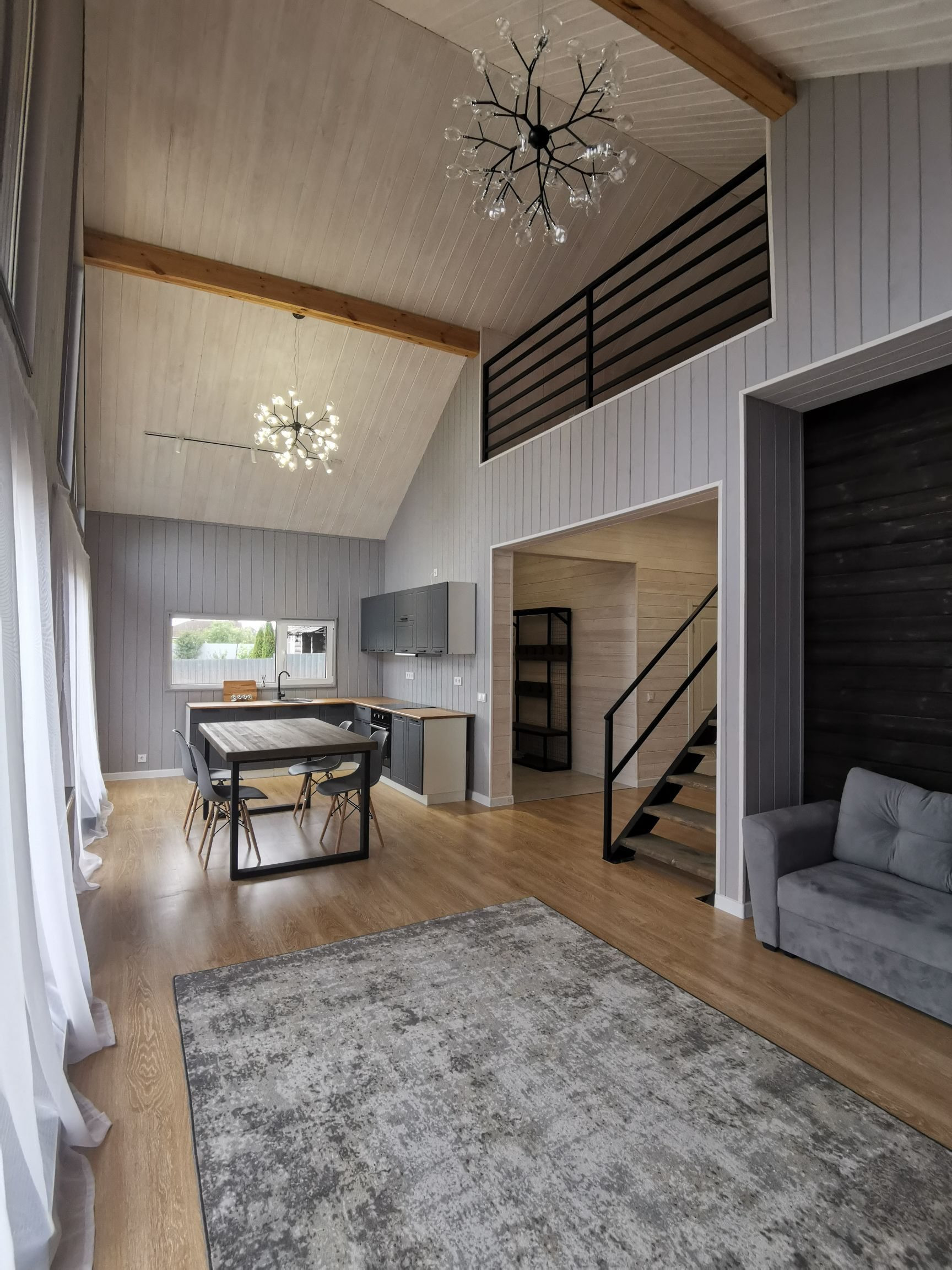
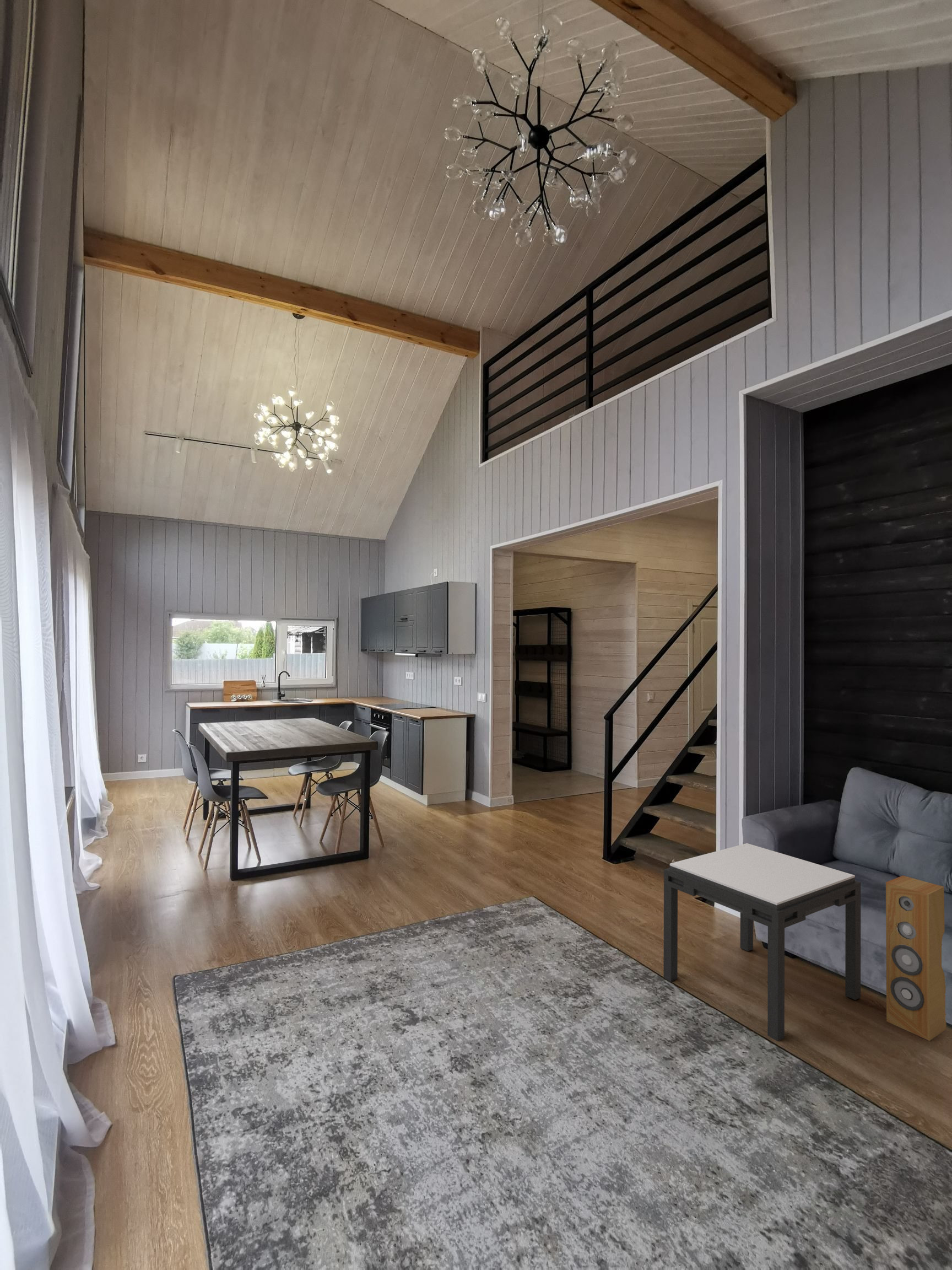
+ side table [663,843,861,1042]
+ speaker [885,875,947,1041]
